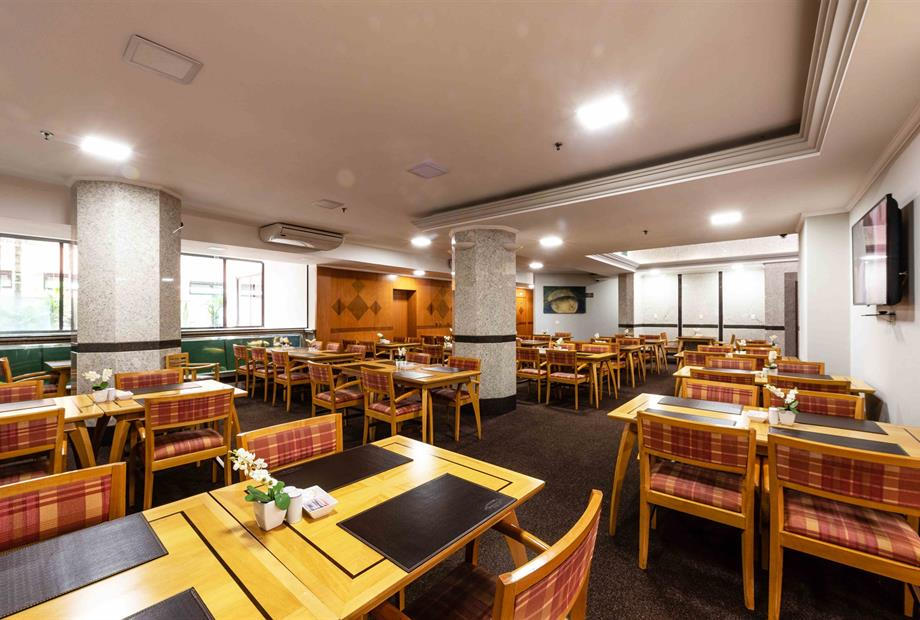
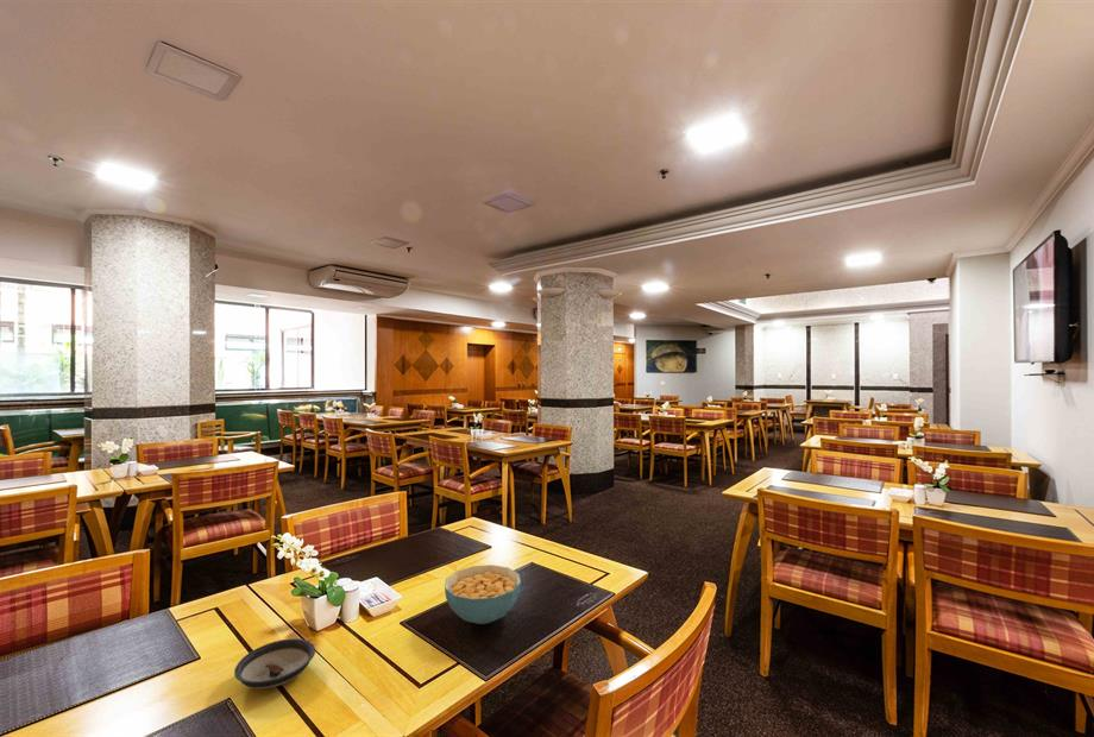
+ saucer [233,637,316,689]
+ cereal bowl [444,563,522,625]
